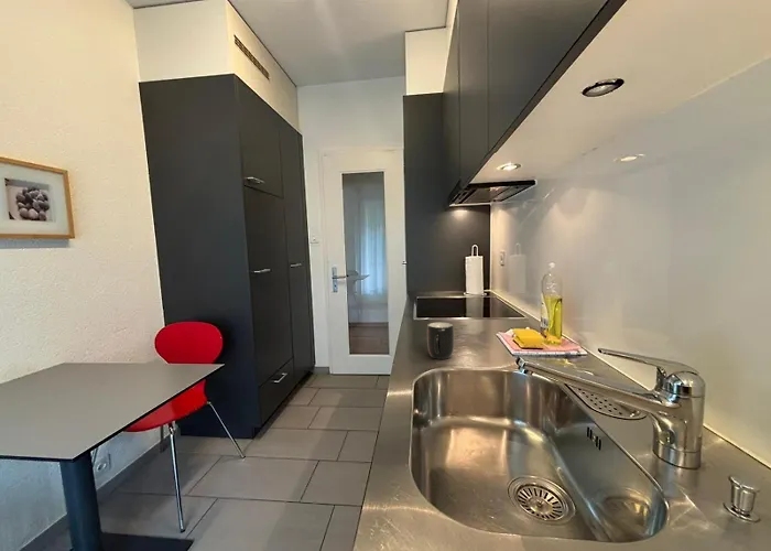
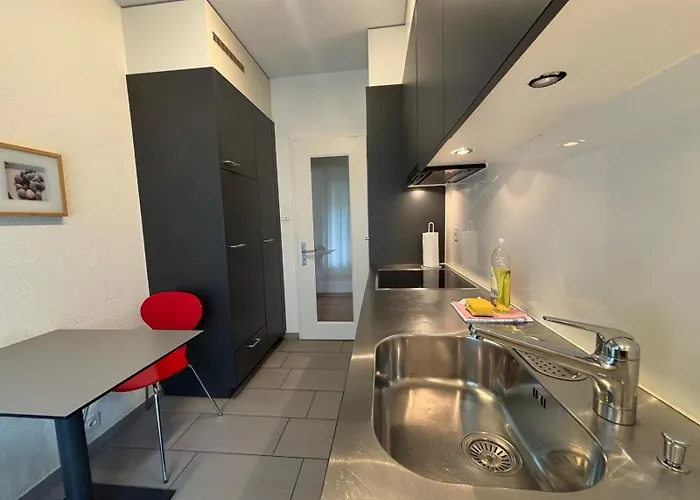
- mug [426,321,455,360]
